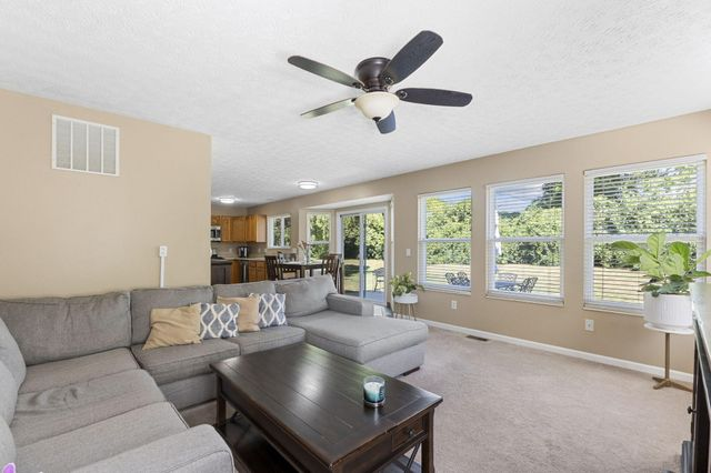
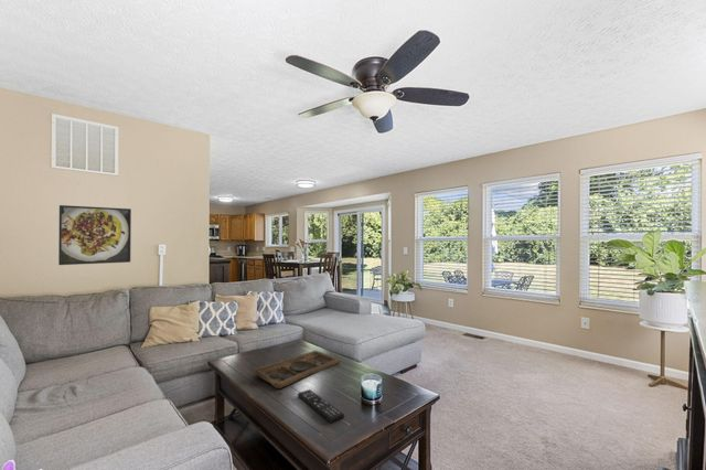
+ decorative tray [253,350,342,389]
+ remote control [297,388,345,424]
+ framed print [57,204,132,266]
